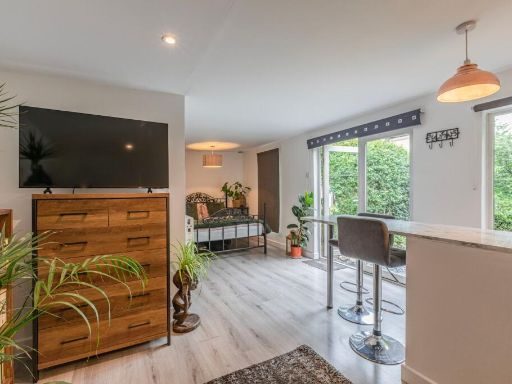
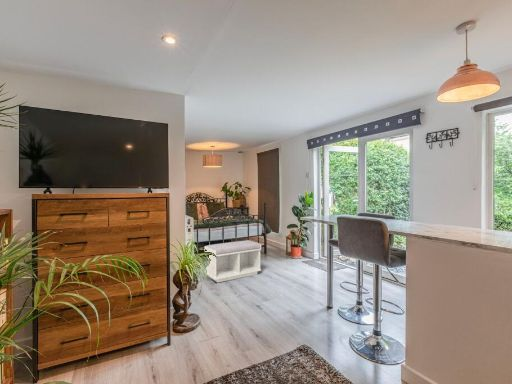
+ bench [204,239,262,283]
